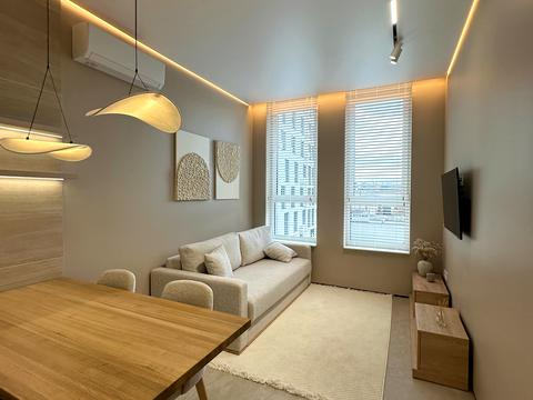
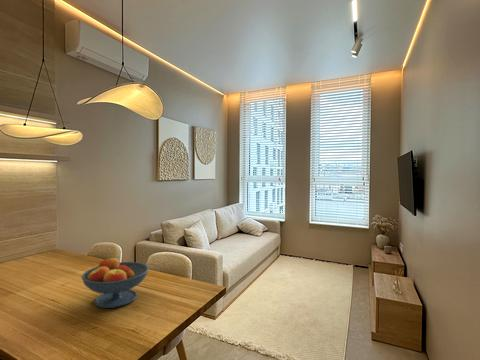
+ fruit bowl [81,256,150,309]
